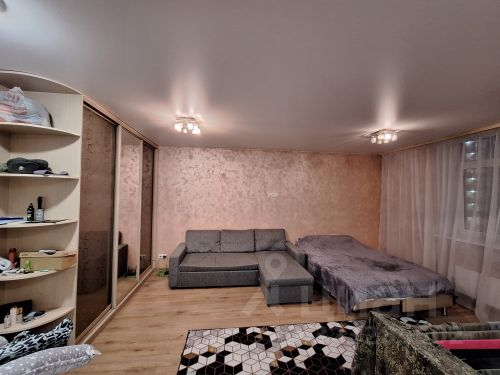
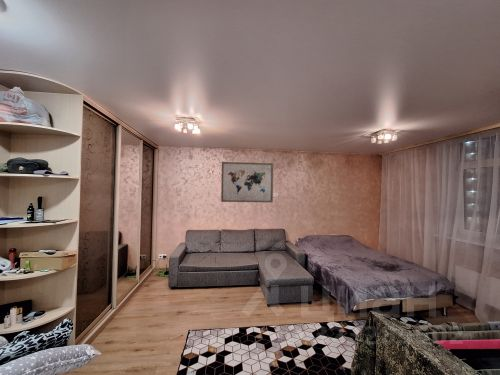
+ wall art [220,161,274,203]
